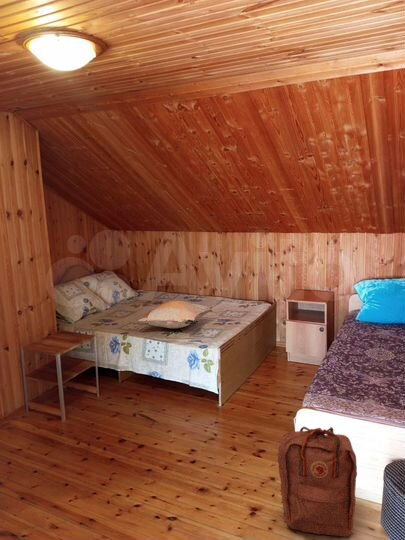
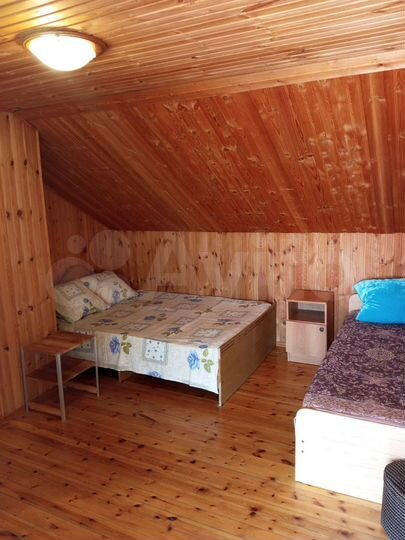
- backpack [277,426,358,538]
- decorative pillow [136,300,213,330]
